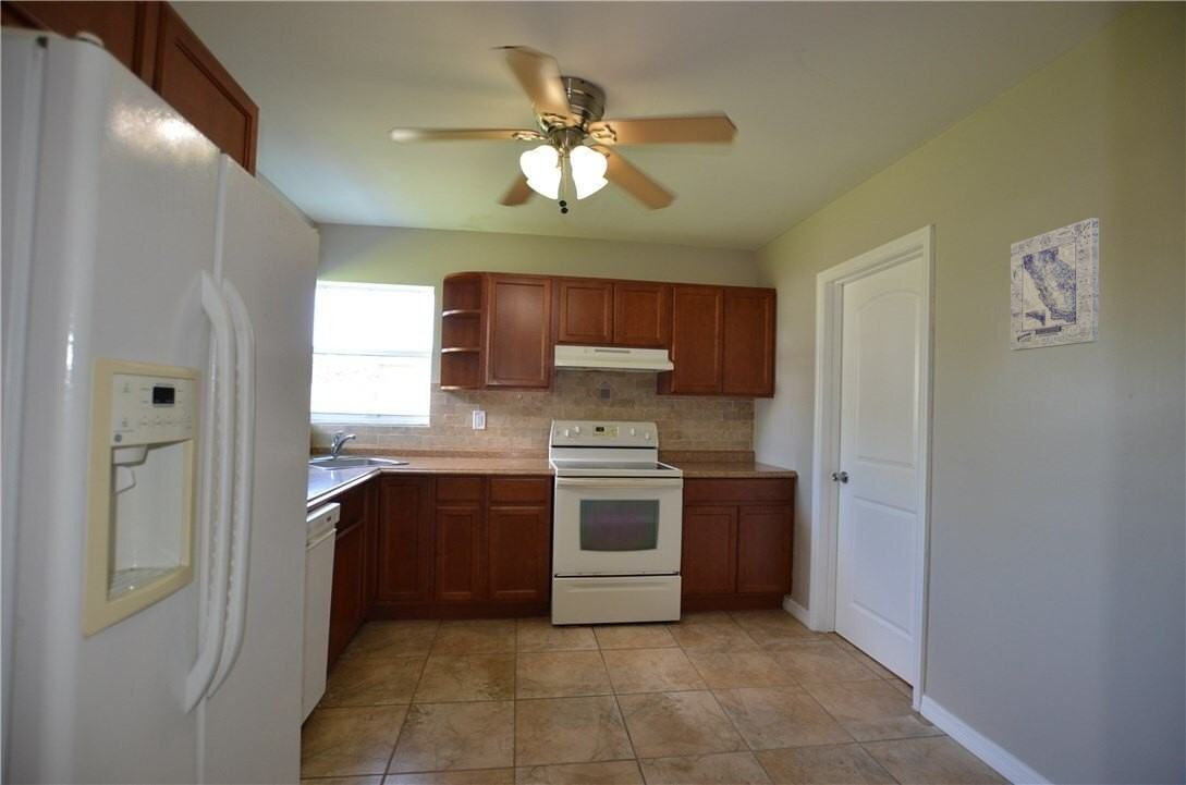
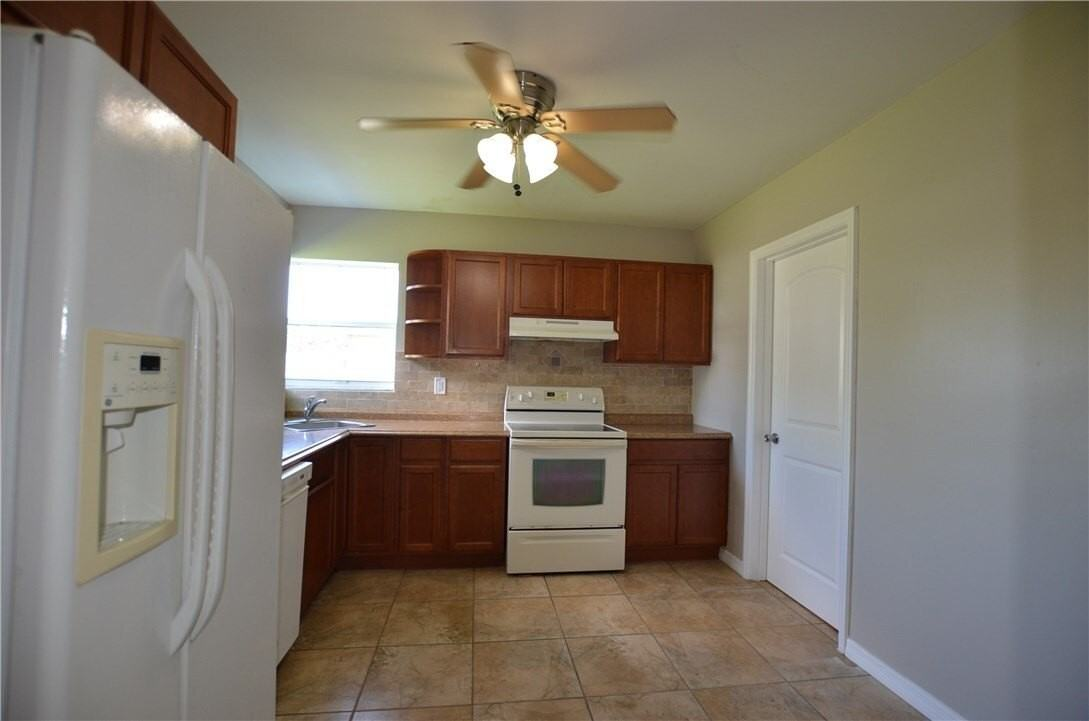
- wall art [1010,217,1100,352]
